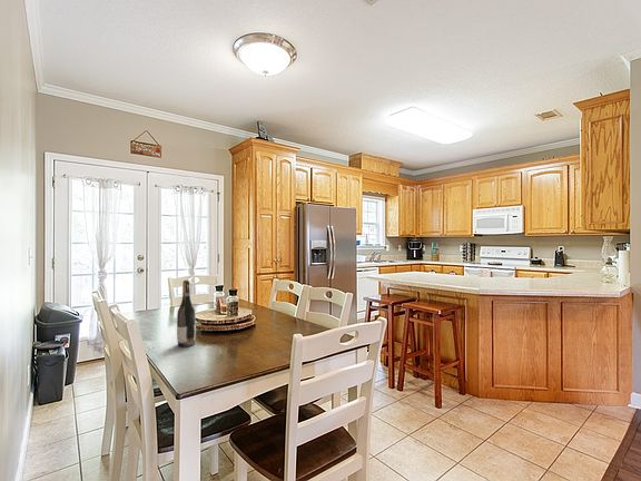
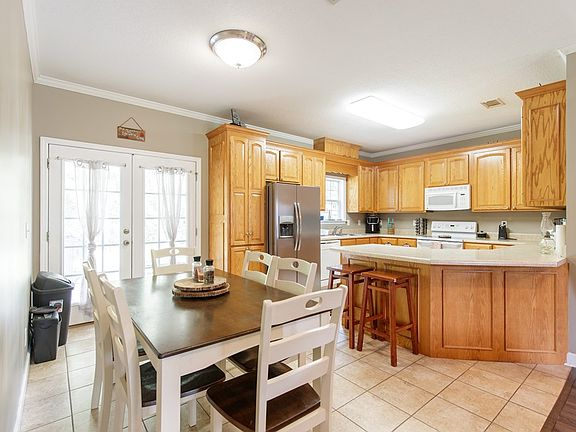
- wine bottle [176,279,197,347]
